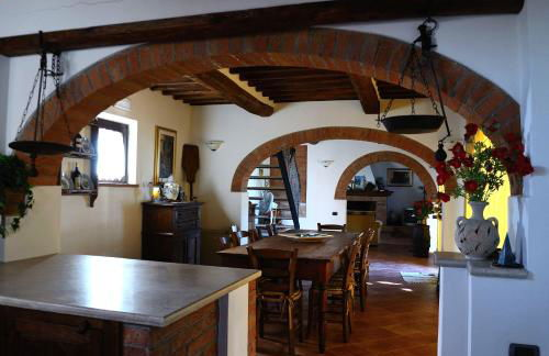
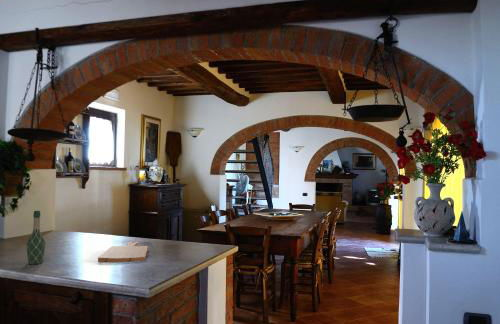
+ cutting board [97,241,149,263]
+ wine bottle [26,210,46,265]
